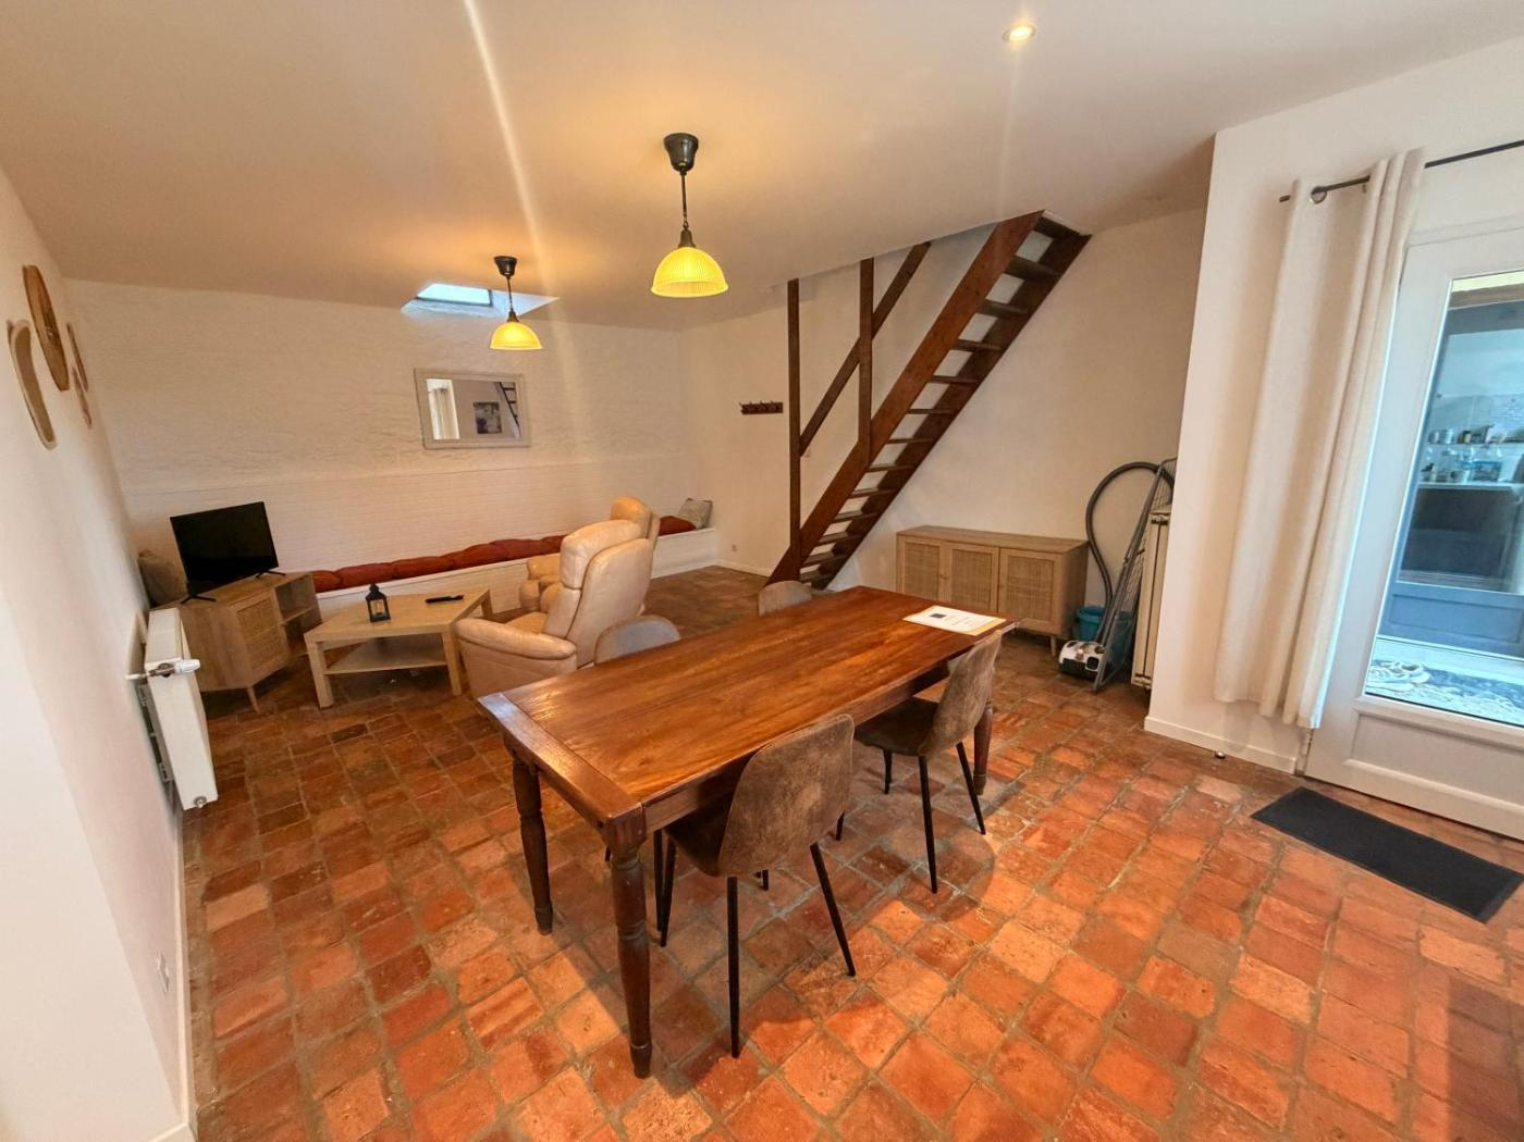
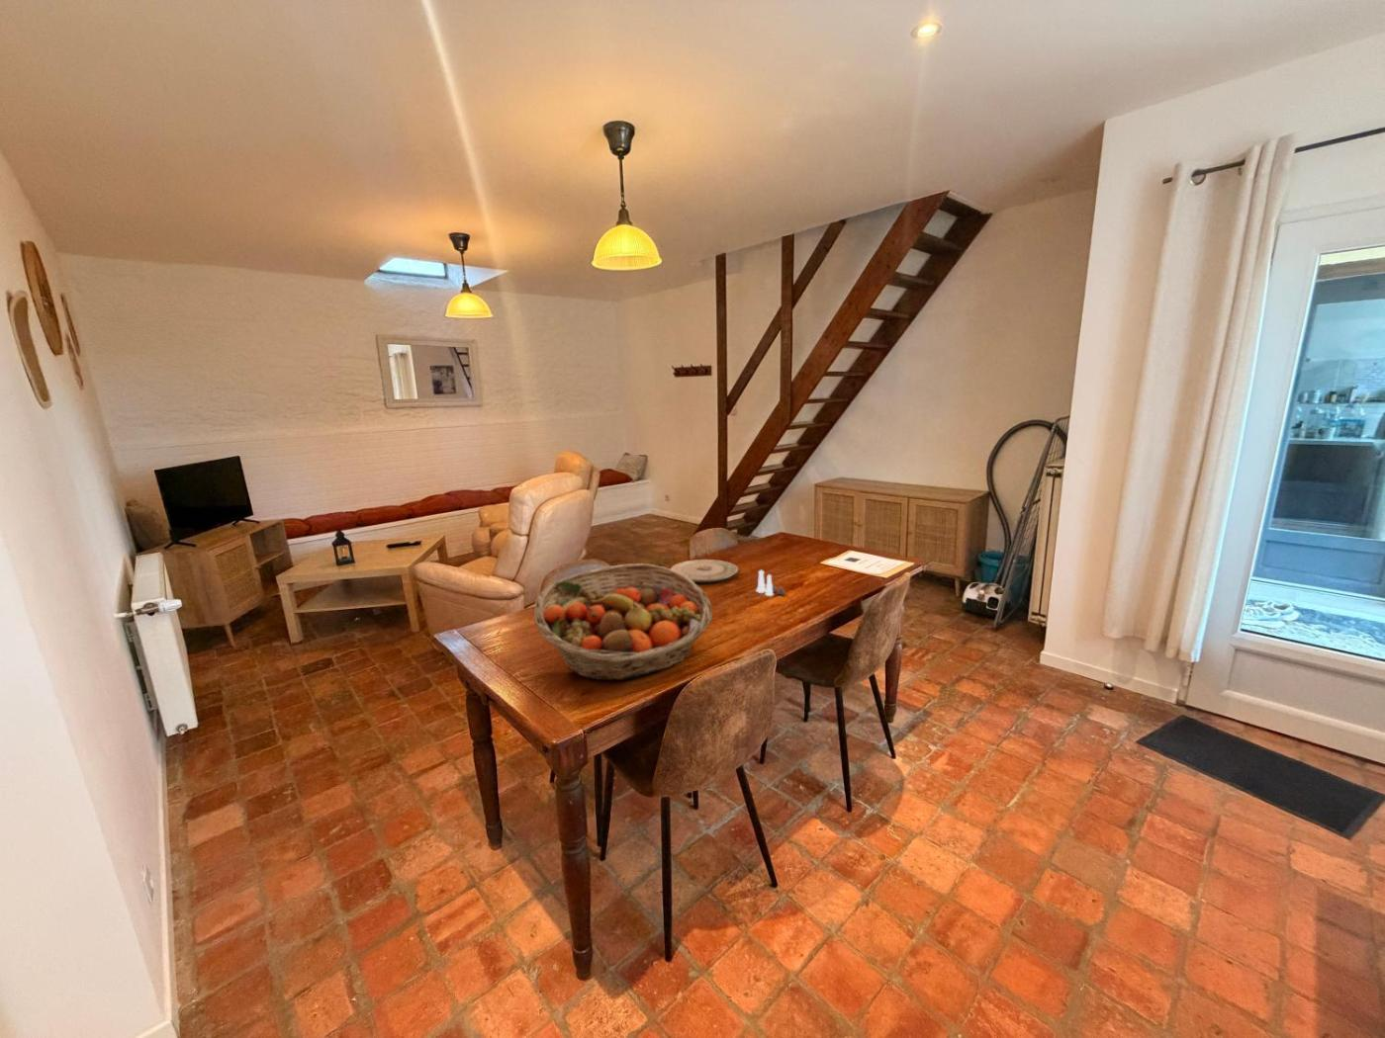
+ salt and pepper shaker set [755,569,786,598]
+ plate [670,558,739,583]
+ fruit basket [533,563,713,681]
